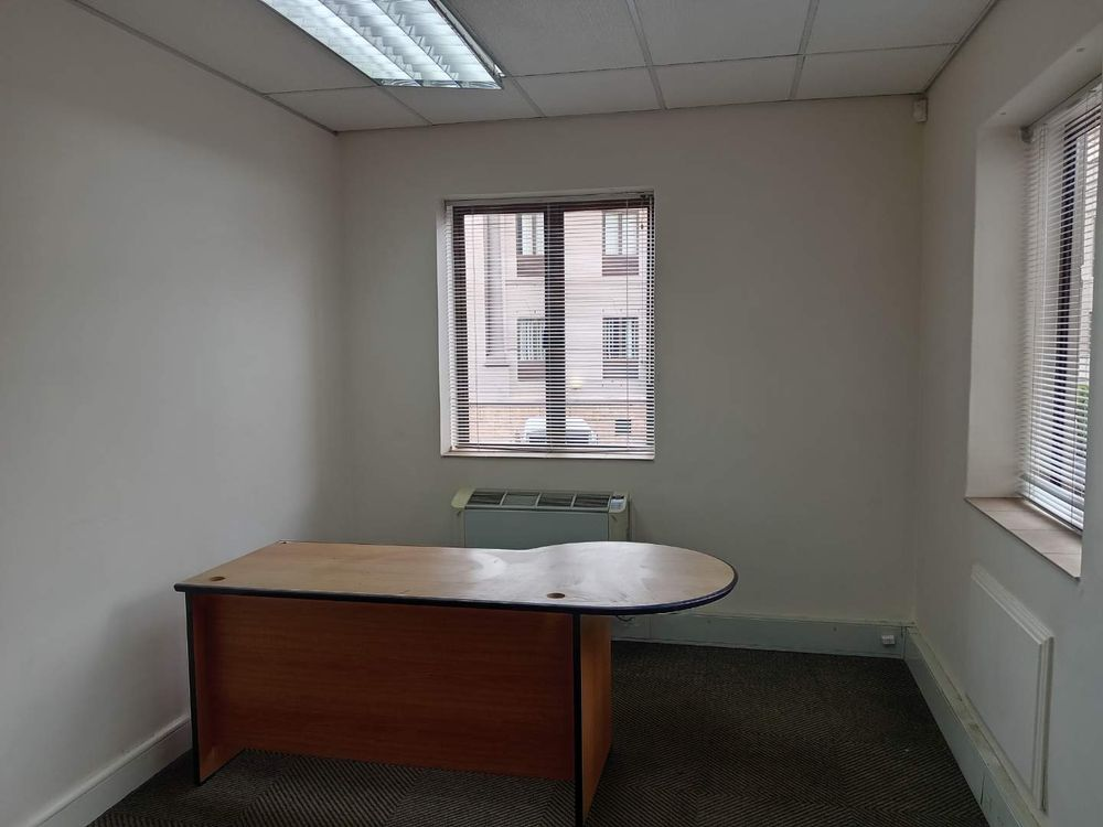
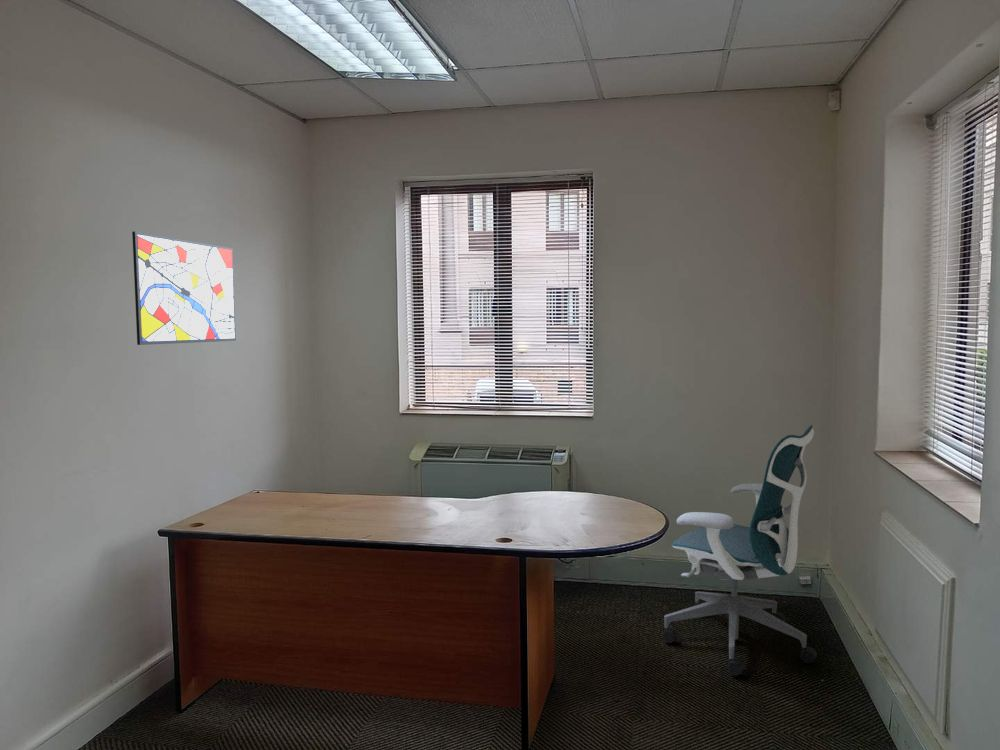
+ office chair [662,424,818,677]
+ wall art [131,231,237,346]
